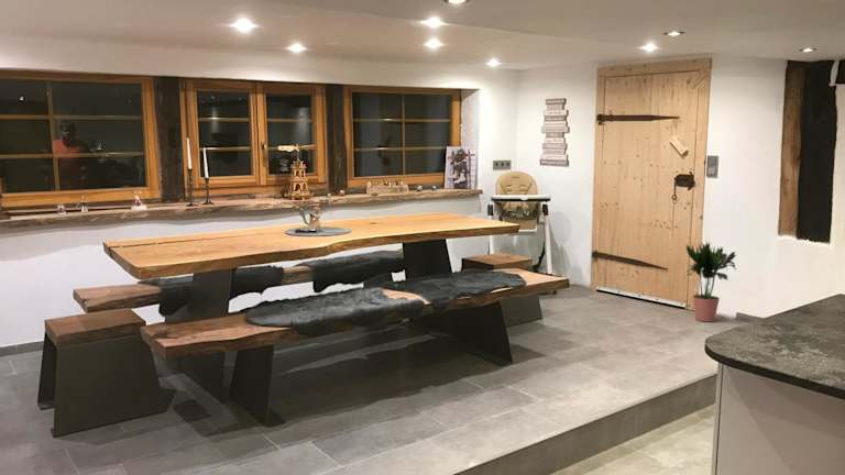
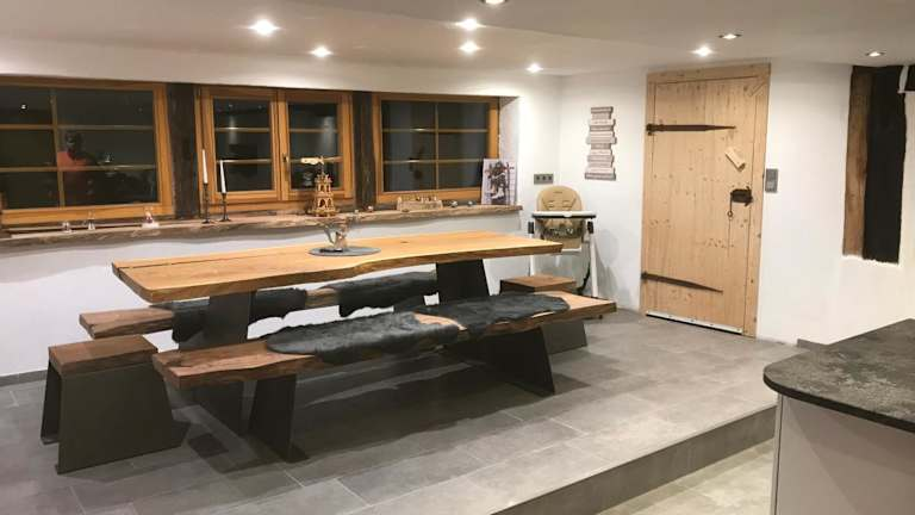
- potted plant [684,241,737,323]
